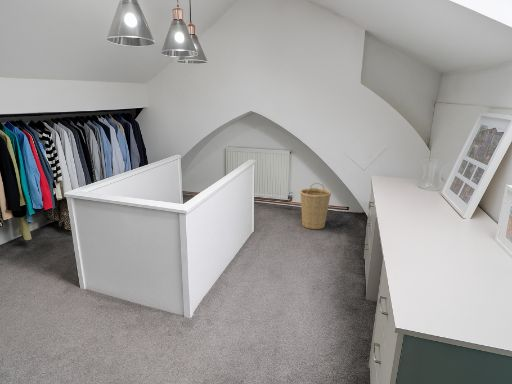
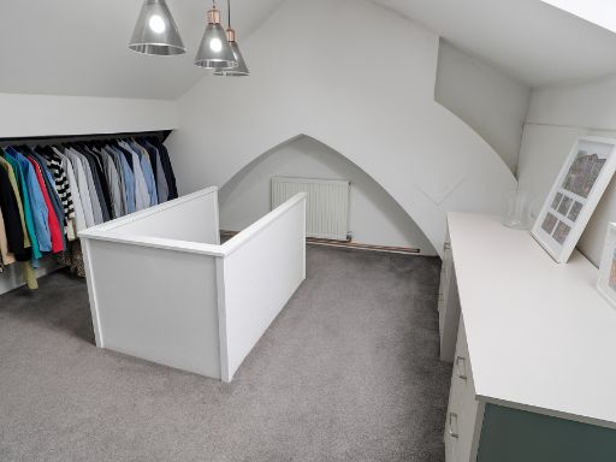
- basket [299,182,332,230]
